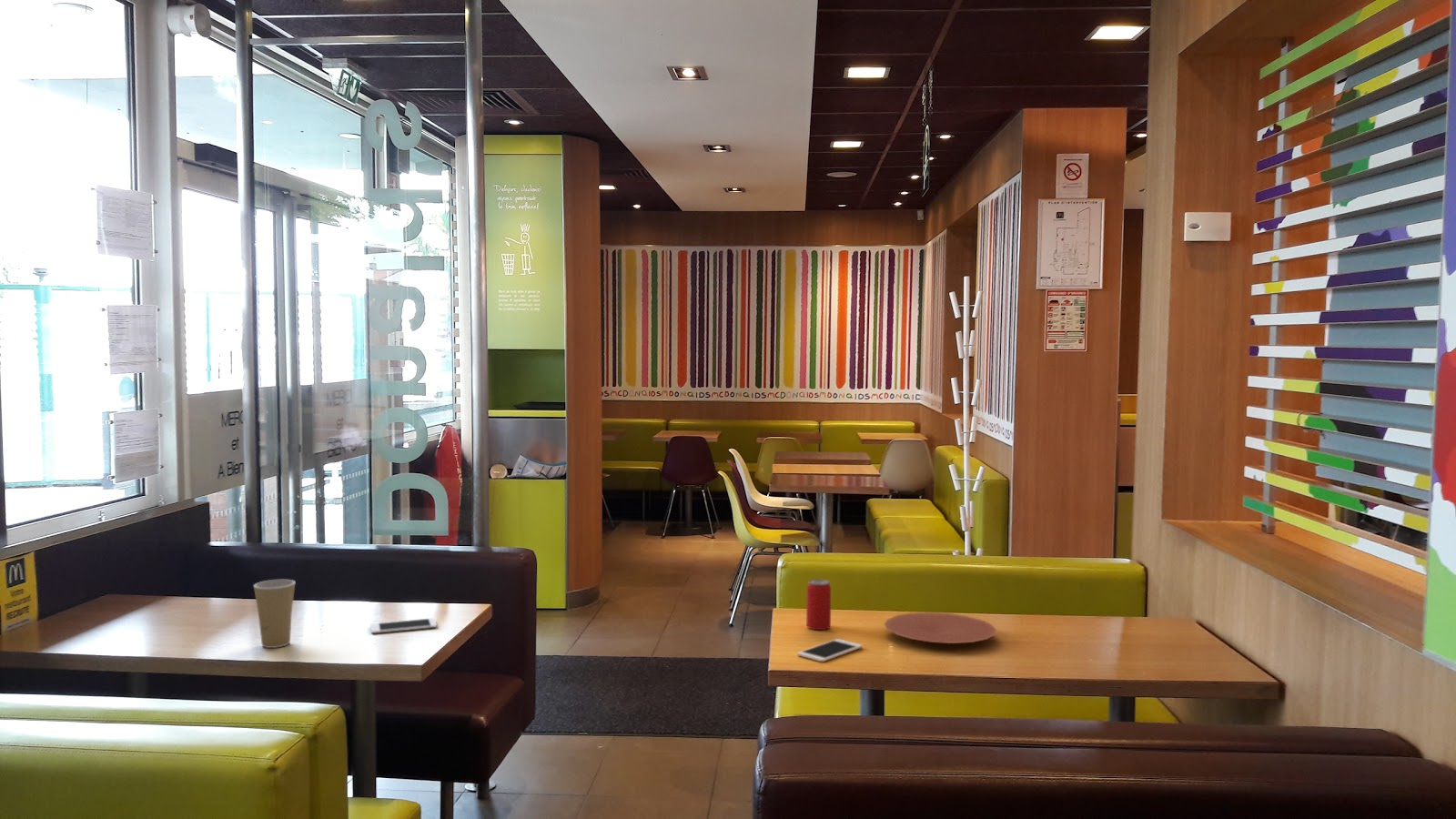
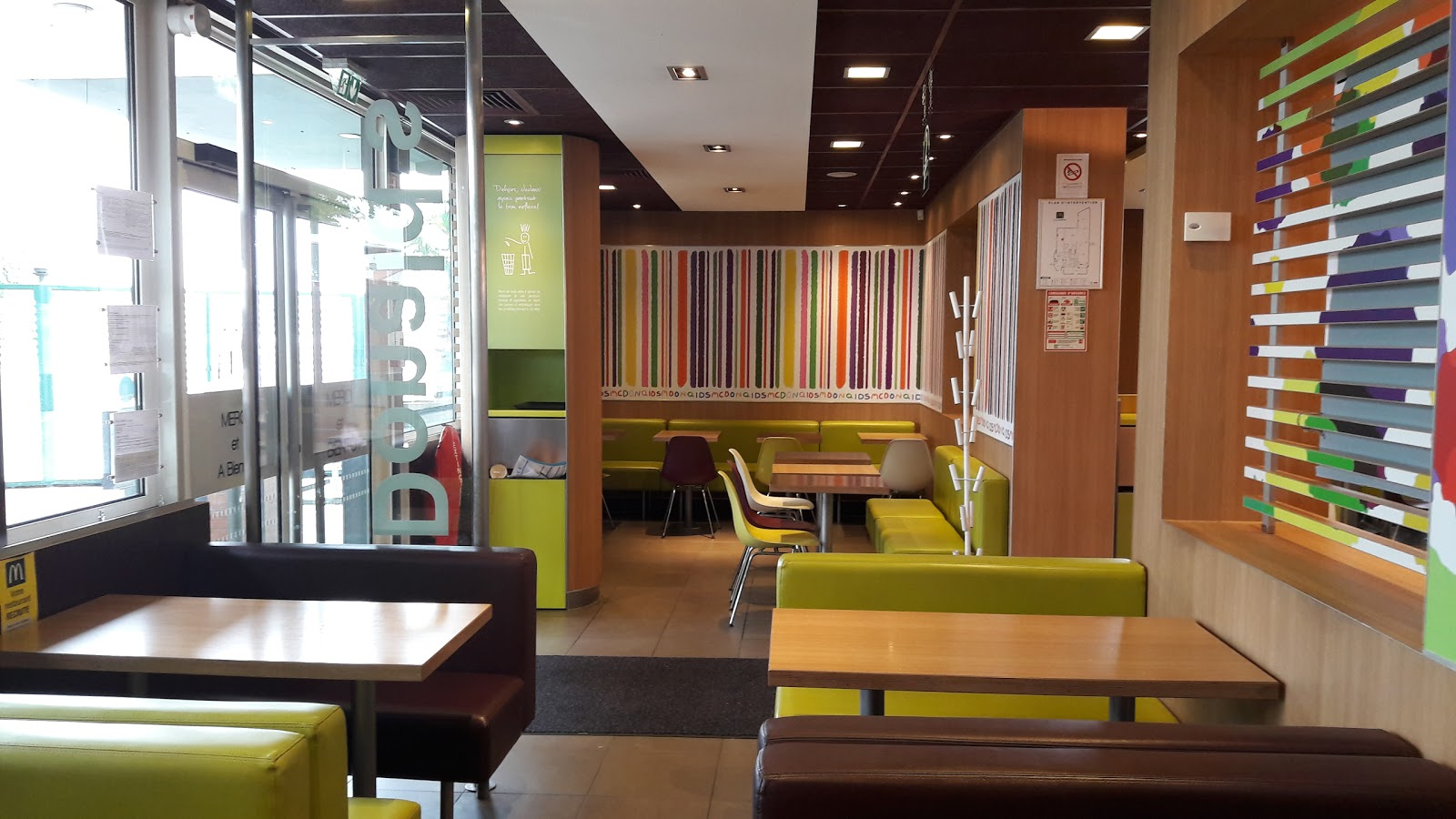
- plate [884,612,997,644]
- cell phone [369,617,438,634]
- paper cup [253,579,297,649]
- cell phone [796,638,864,662]
- beverage can [805,579,832,631]
